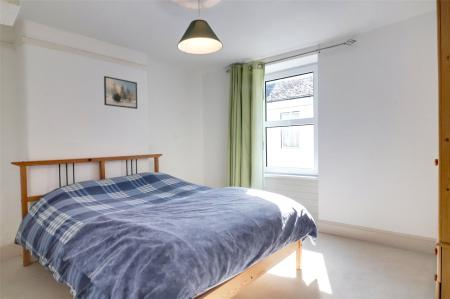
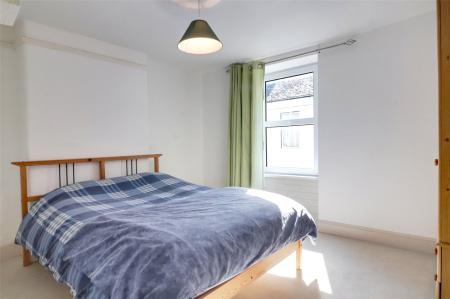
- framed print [103,75,138,110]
